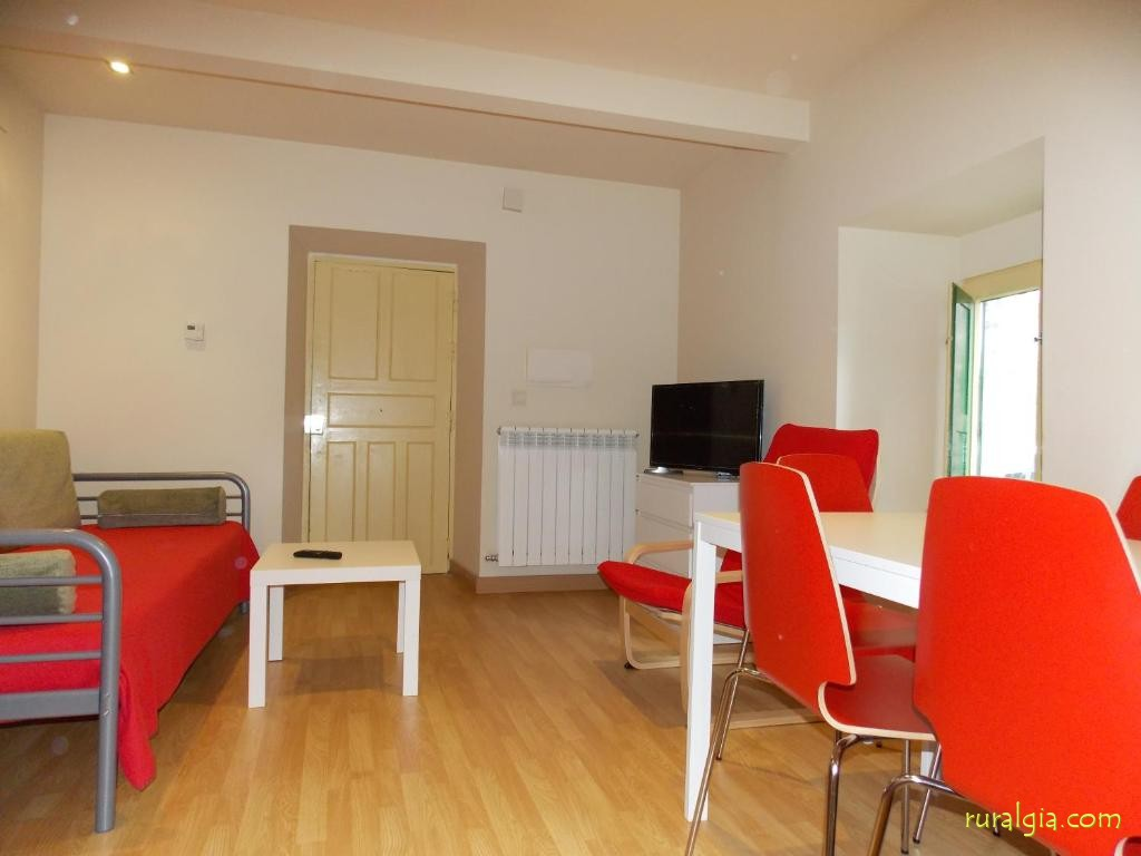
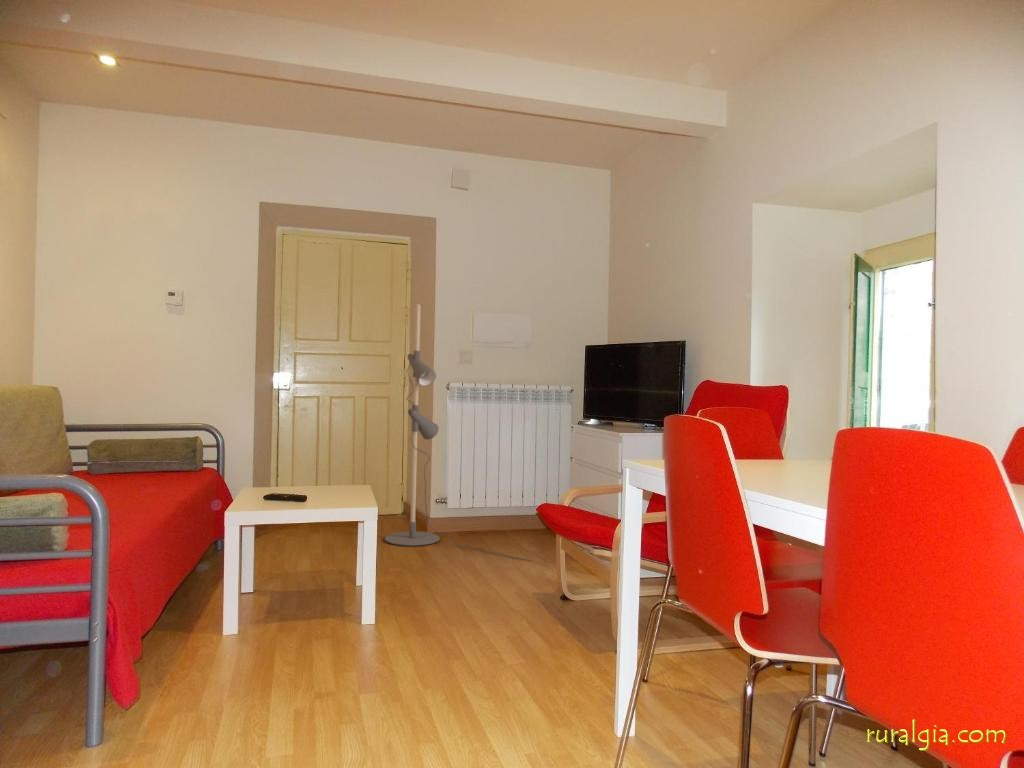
+ floor lamp [384,303,532,562]
